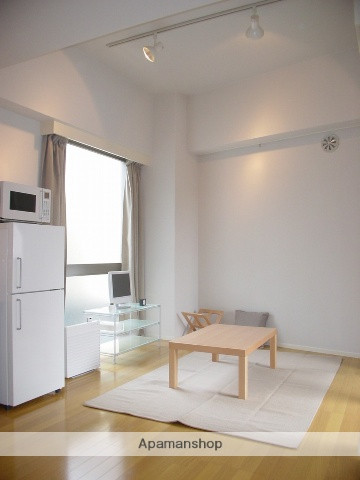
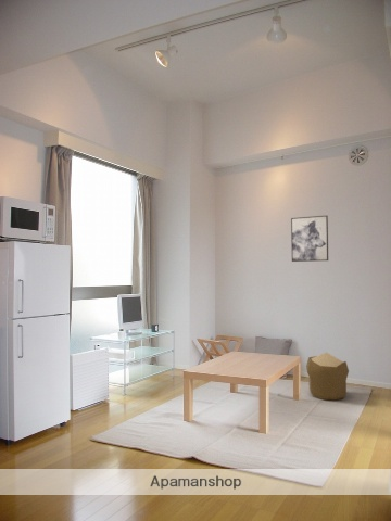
+ wall art [290,215,329,263]
+ pouf [305,352,350,402]
